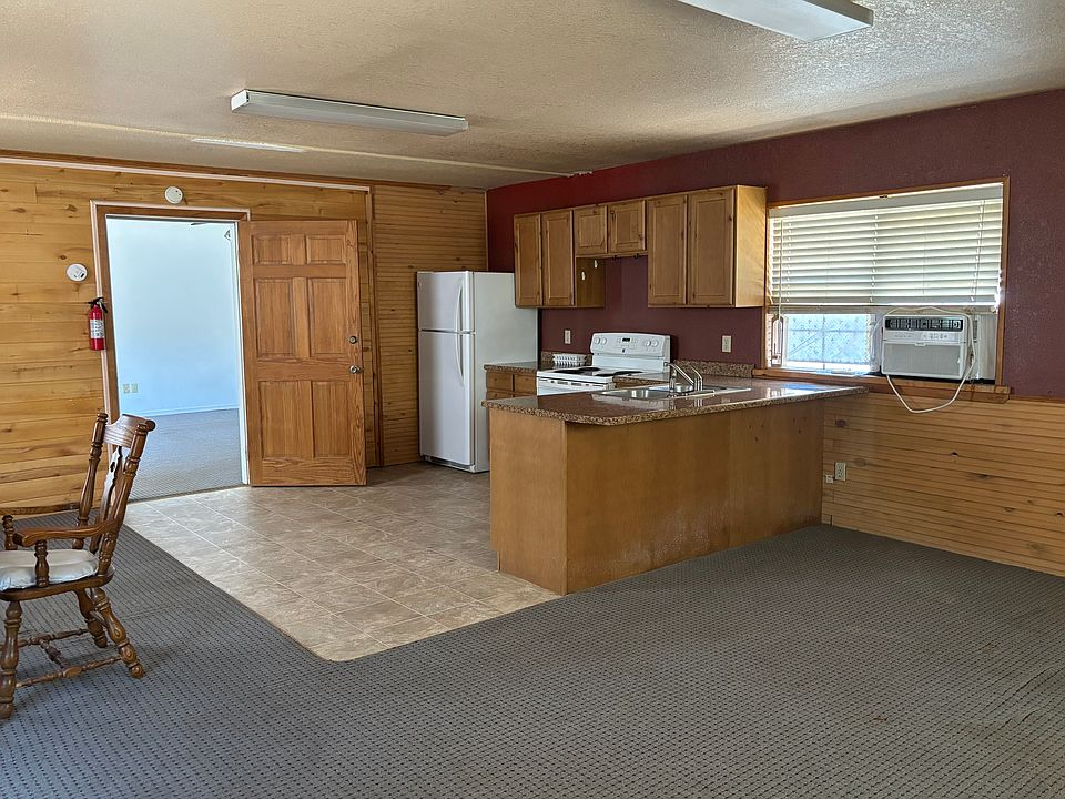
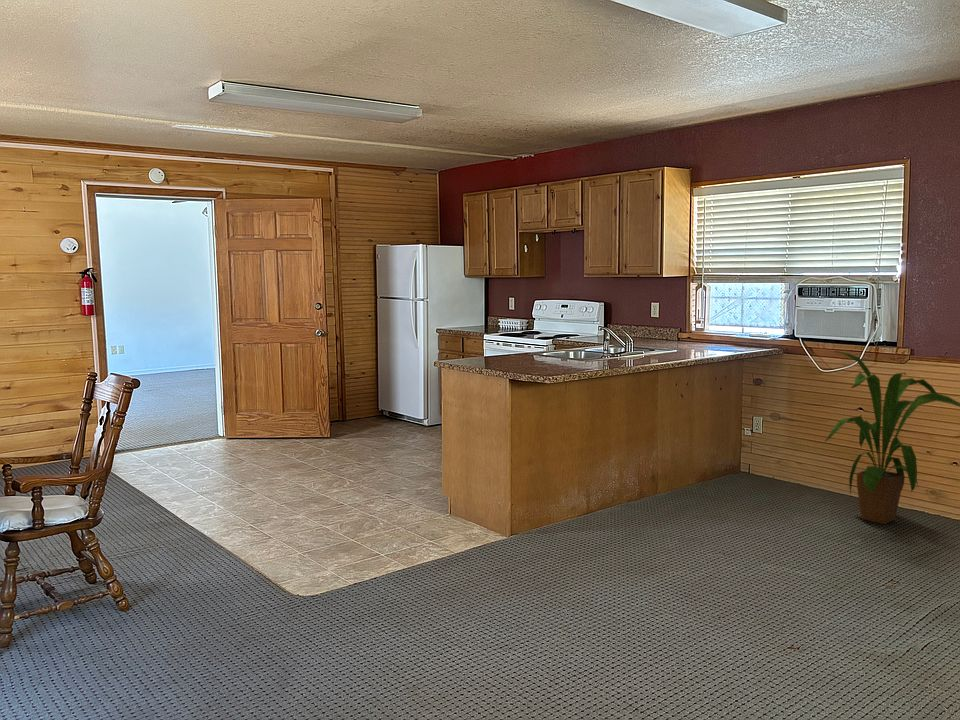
+ house plant [823,350,960,525]
